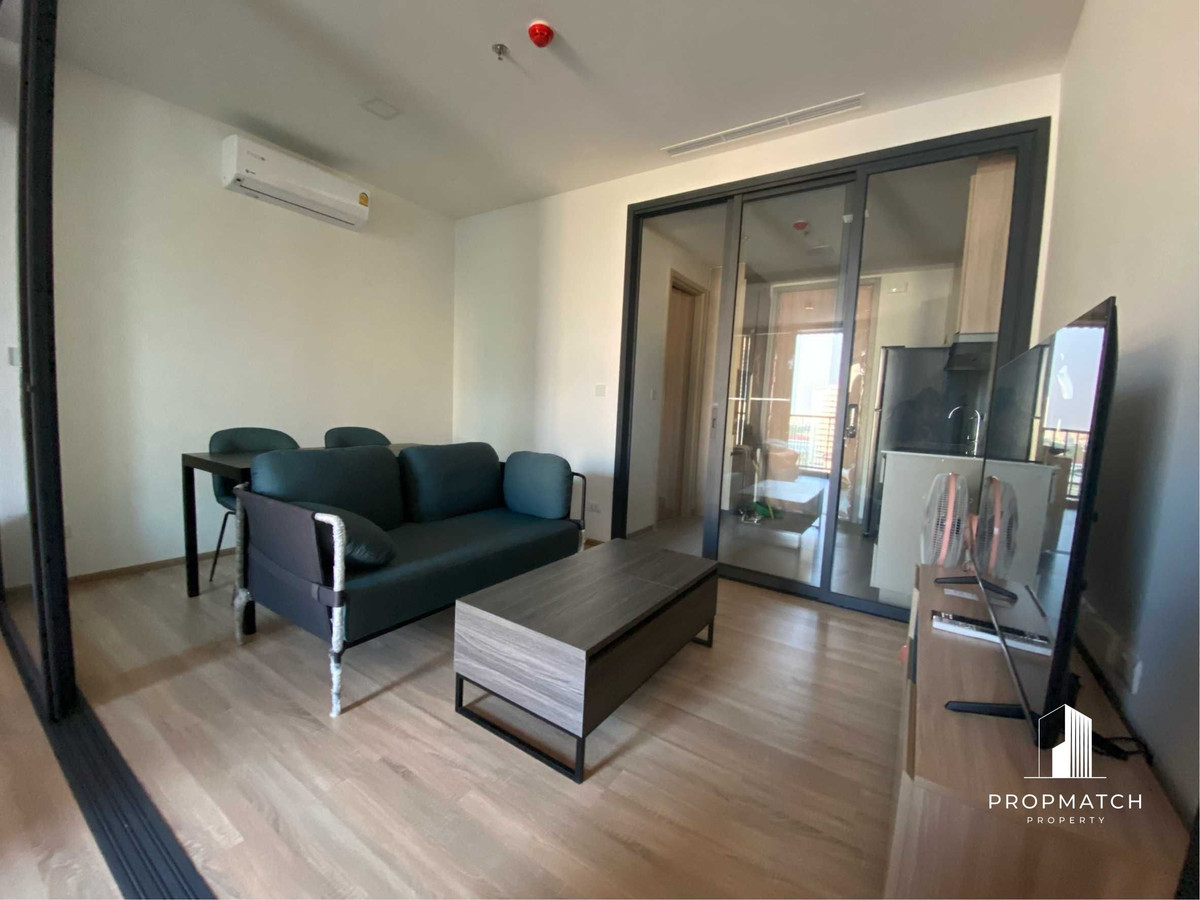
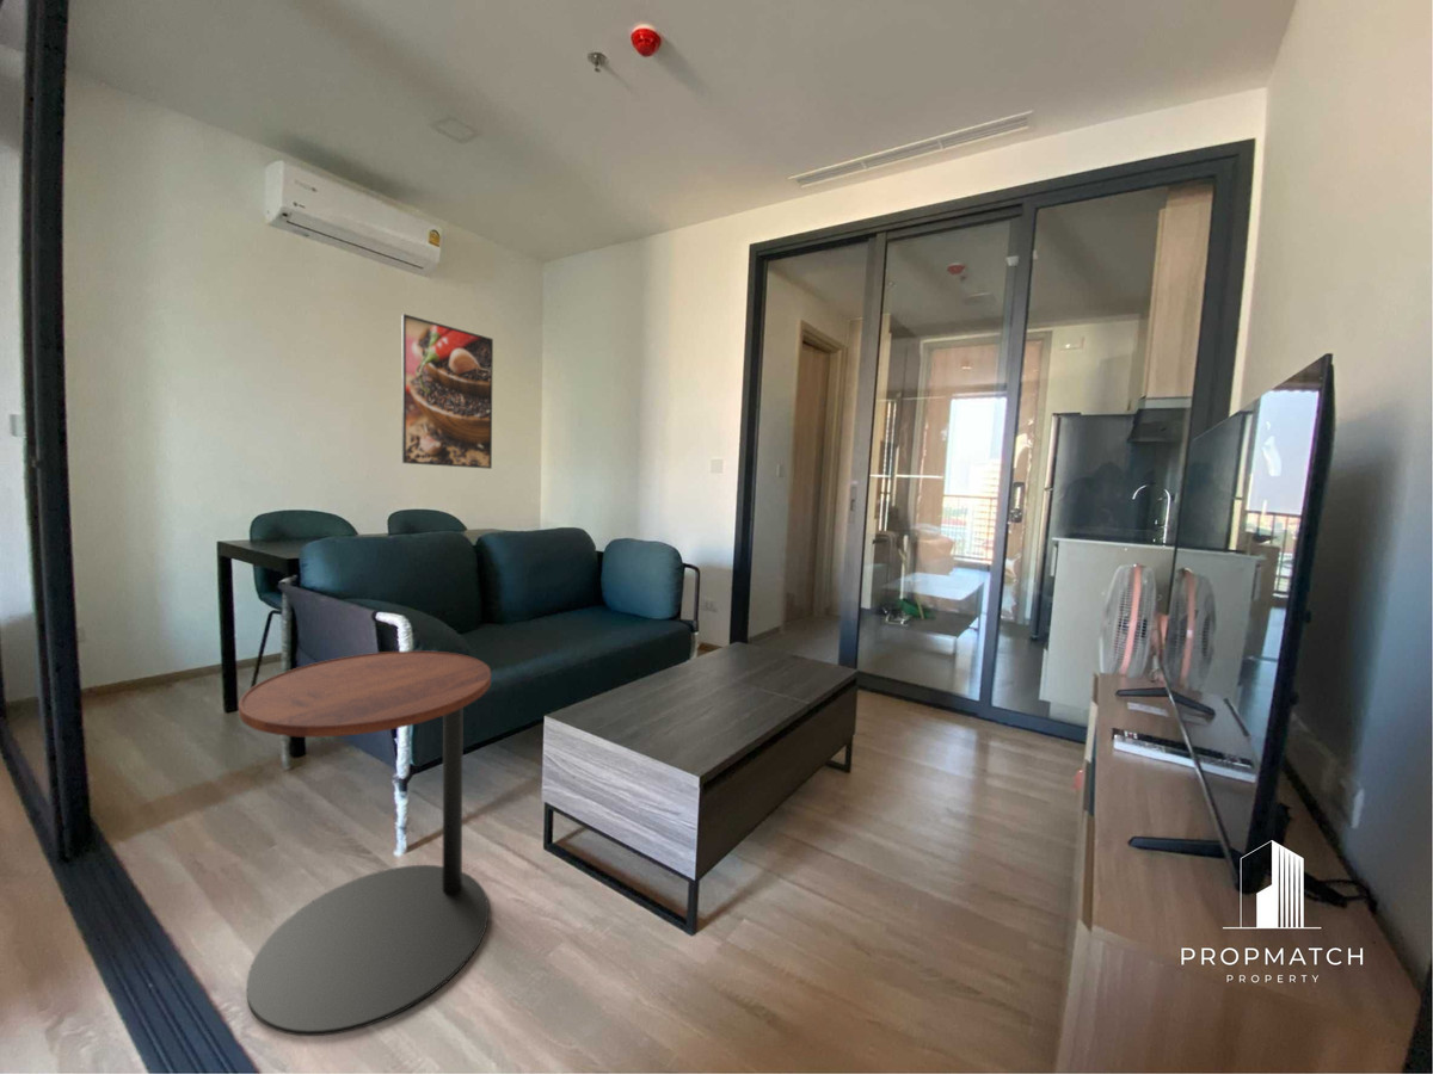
+ side table [238,649,492,1037]
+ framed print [400,313,494,470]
